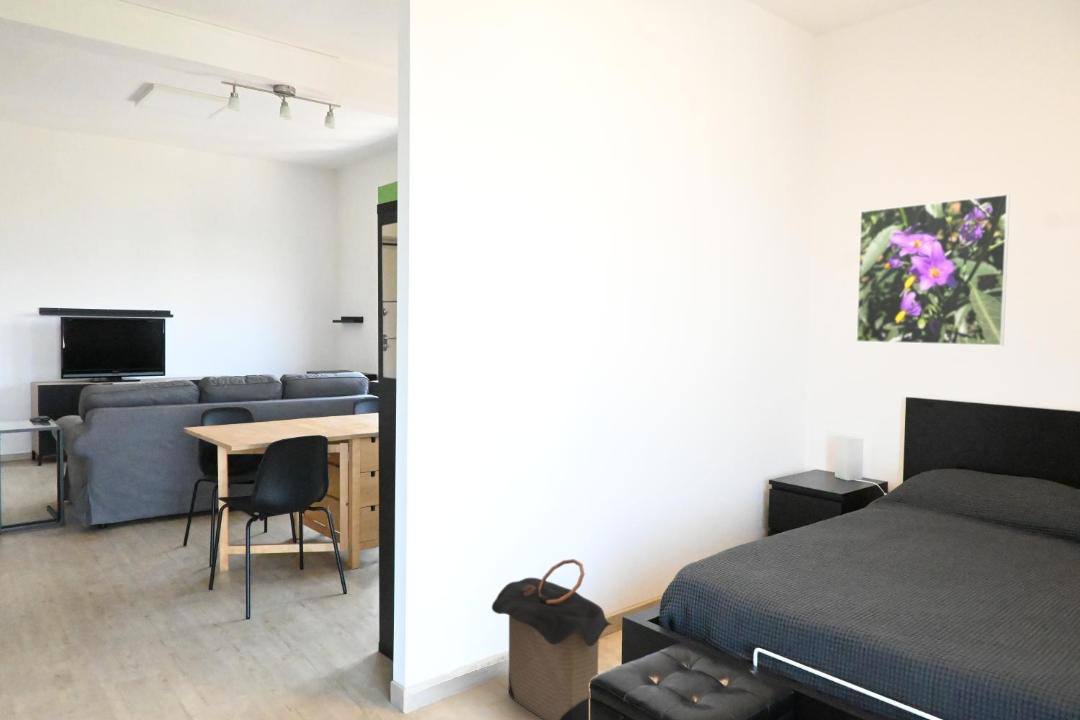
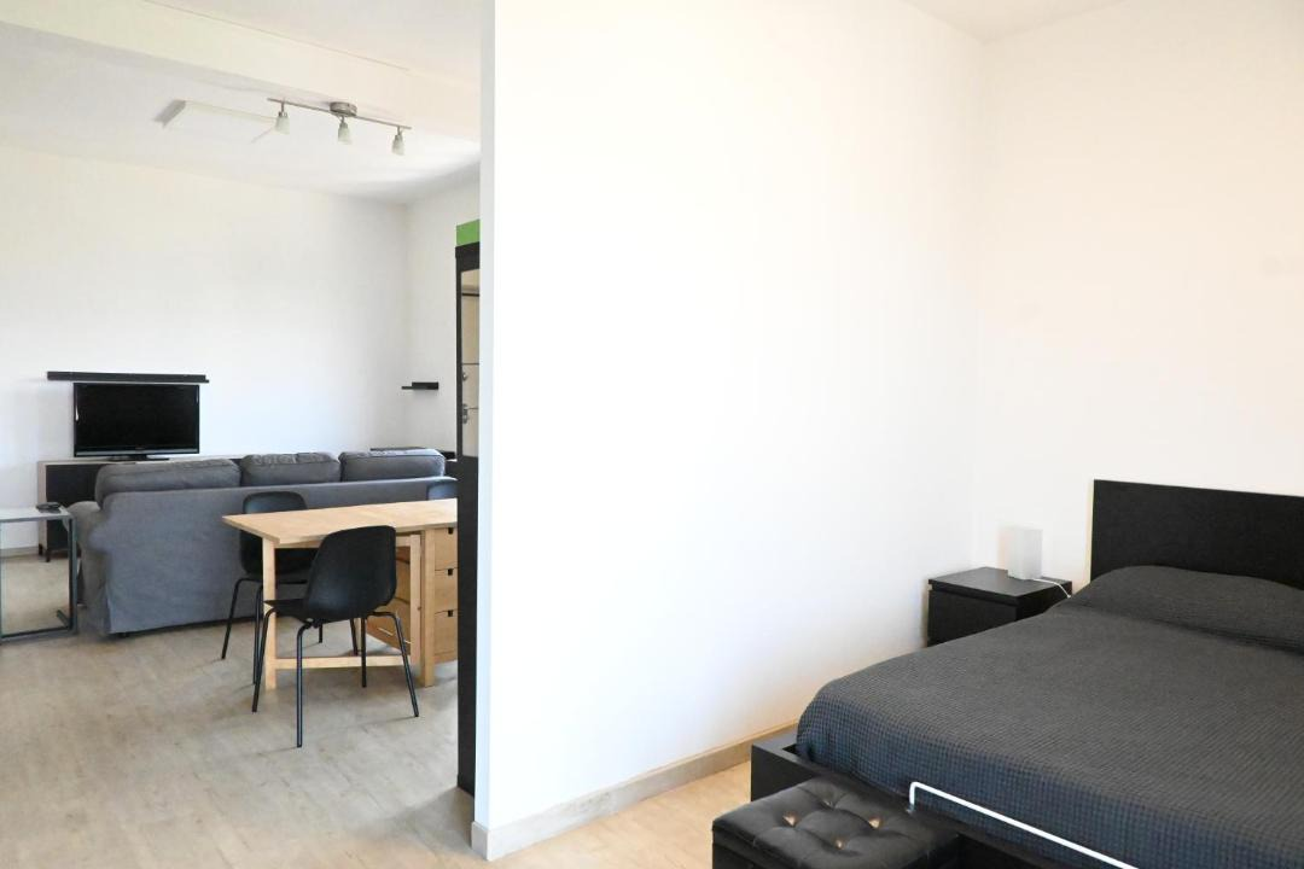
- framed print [855,193,1011,347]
- laundry hamper [491,558,614,720]
